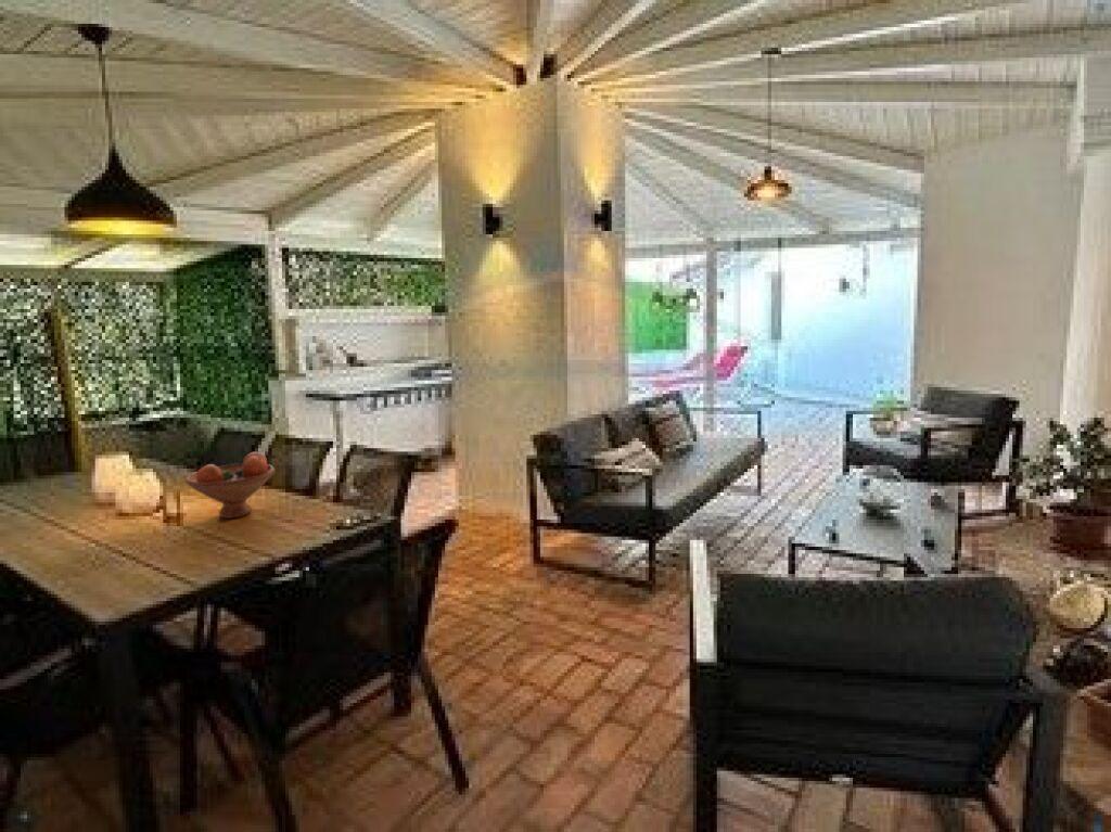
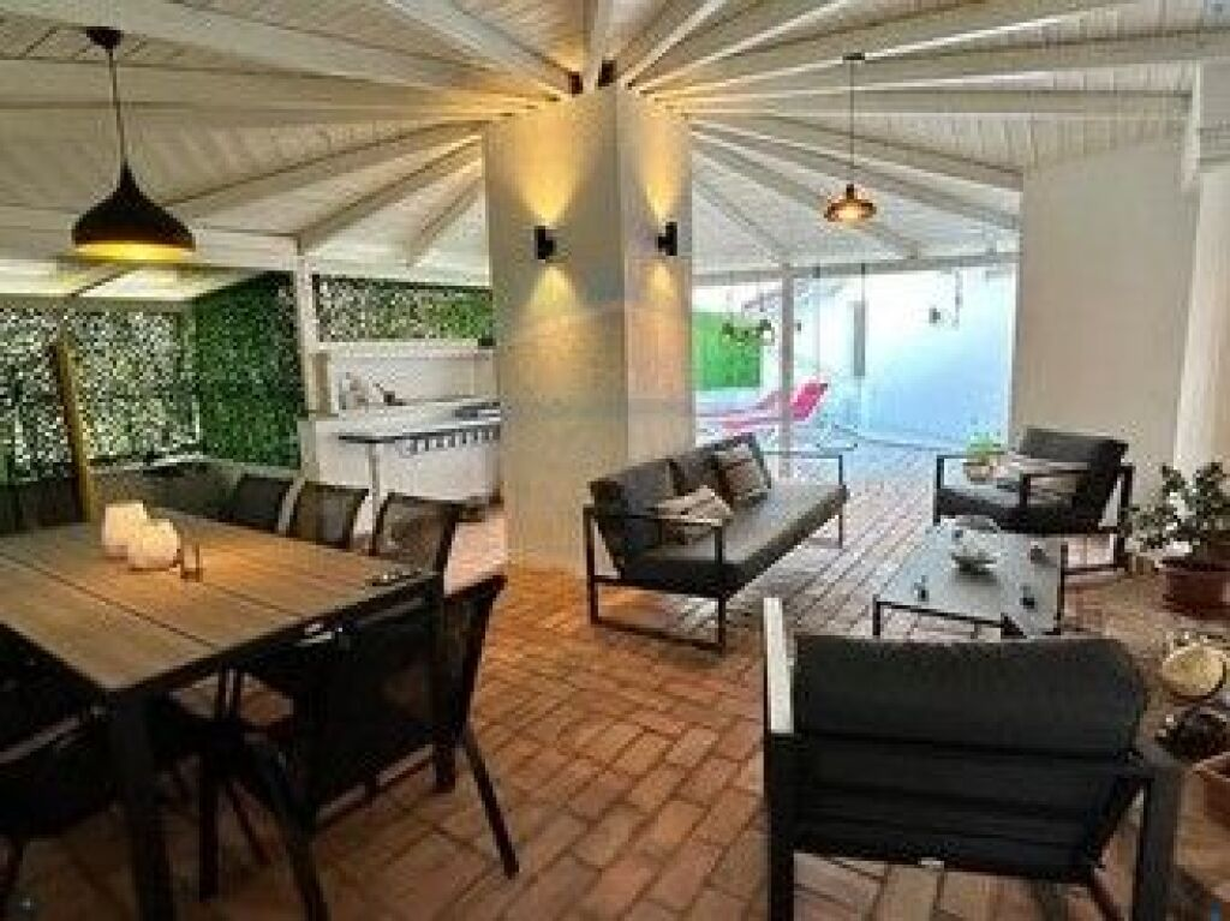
- fruit bowl [183,451,277,520]
